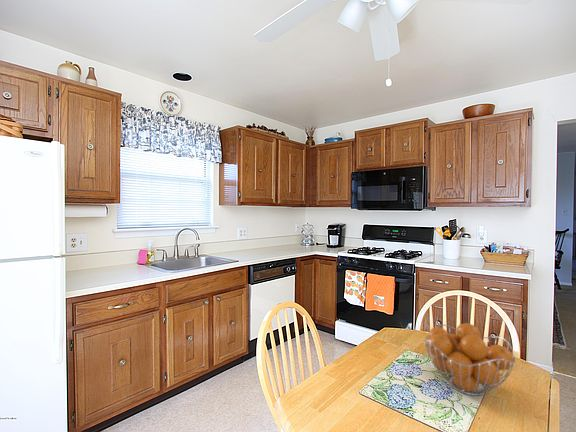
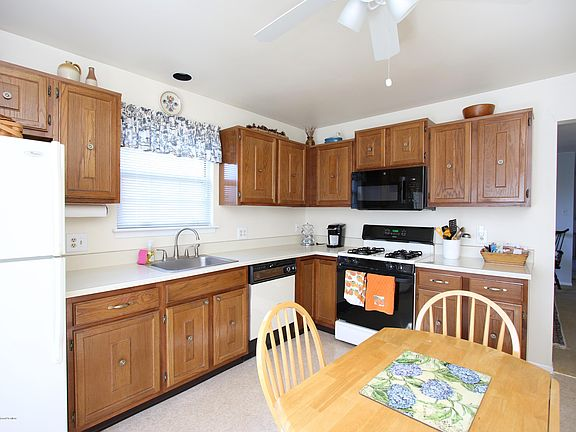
- fruit basket [423,322,517,397]
